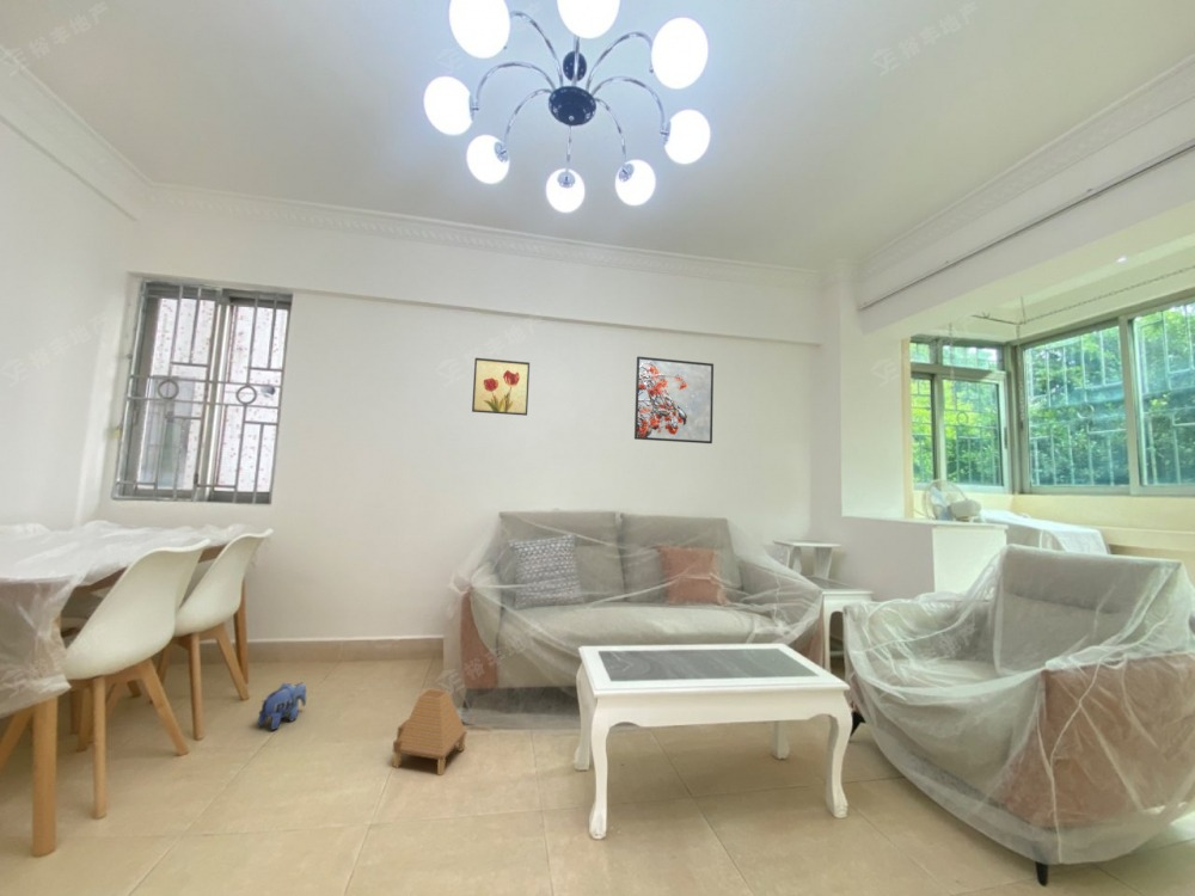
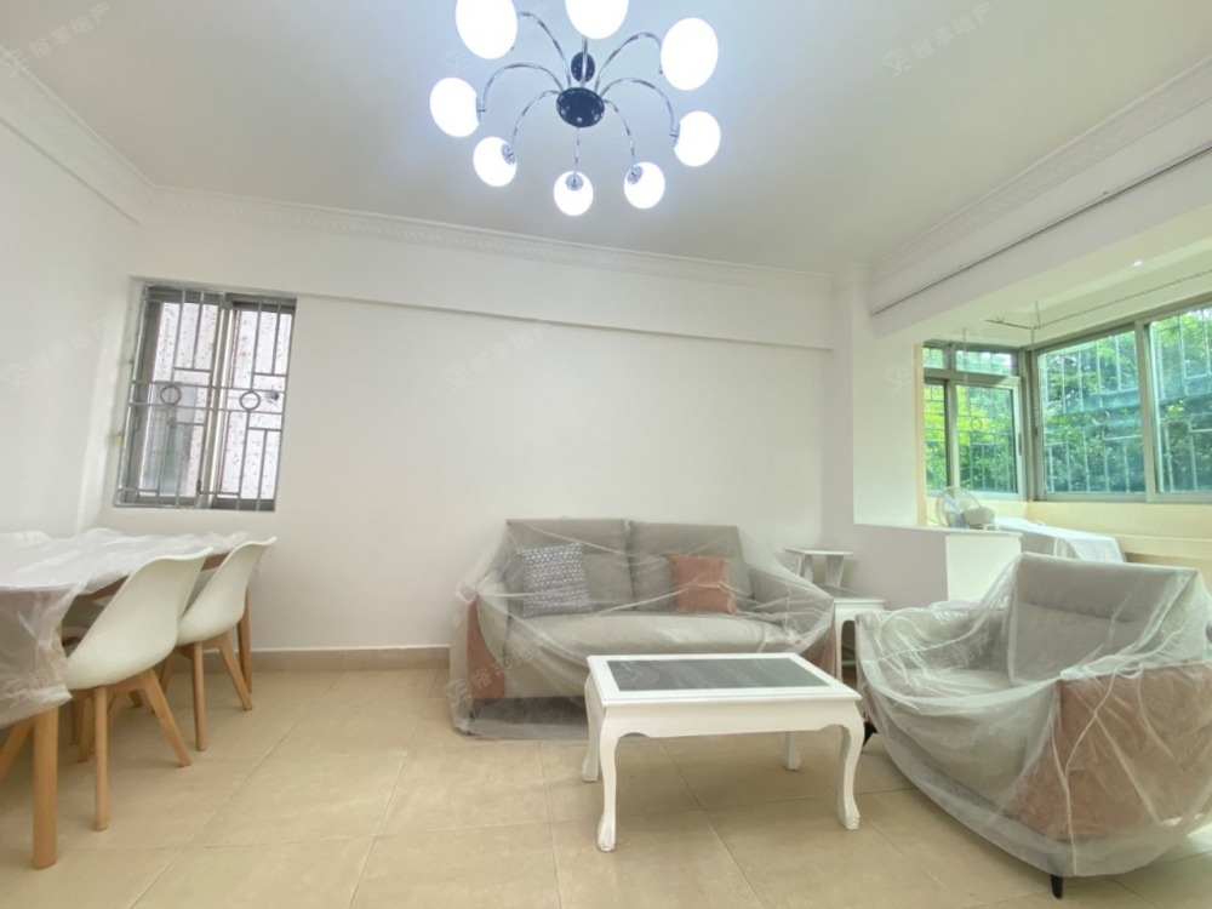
- toy house [392,688,468,777]
- plush toy [257,682,307,731]
- wall art [471,357,531,417]
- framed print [633,356,715,444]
